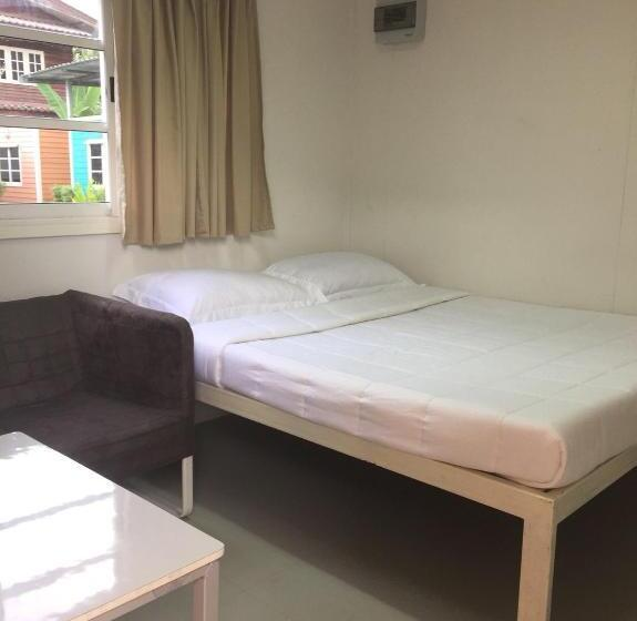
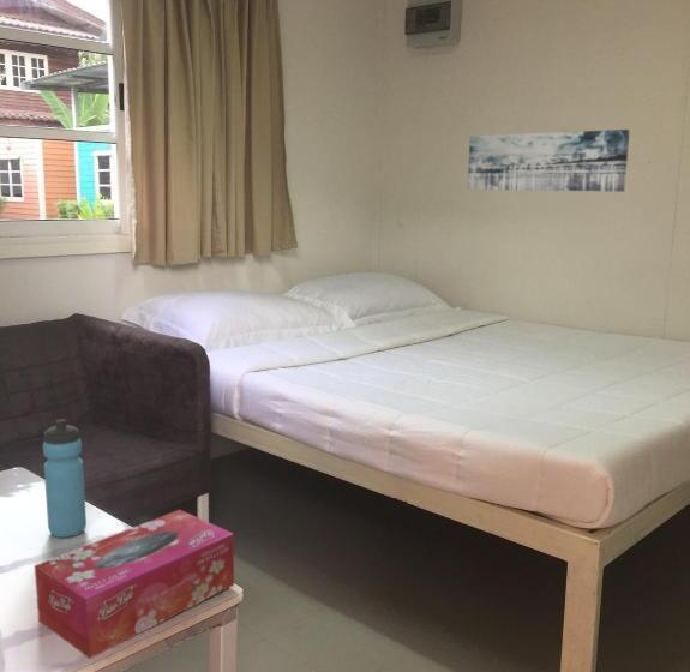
+ water bottle [42,419,88,539]
+ tissue box [34,509,235,660]
+ wall art [467,128,631,193]
